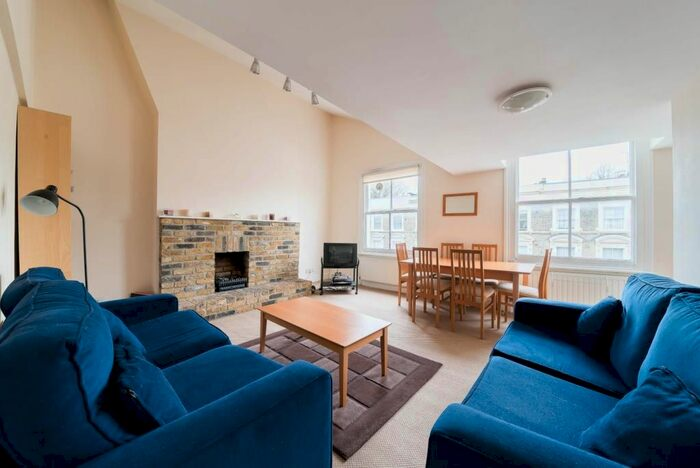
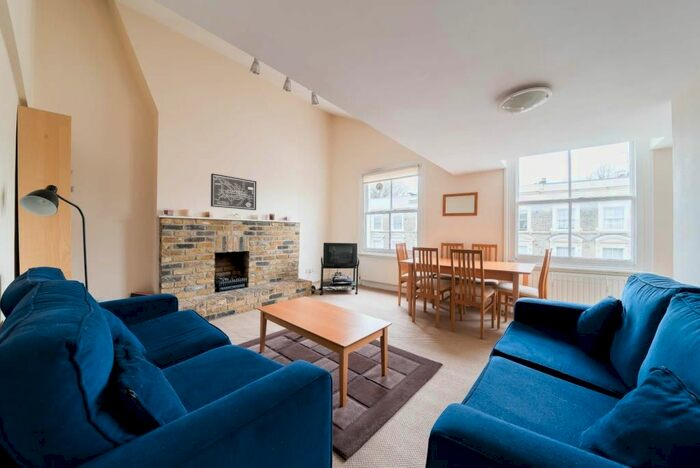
+ wall art [210,172,257,211]
